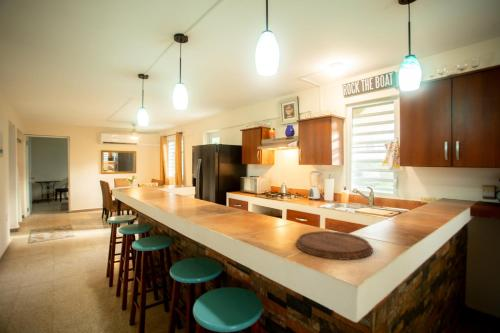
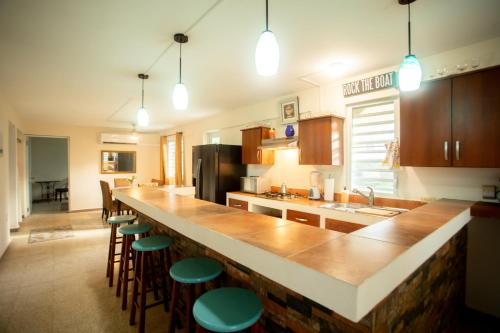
- cutting board [295,230,374,261]
